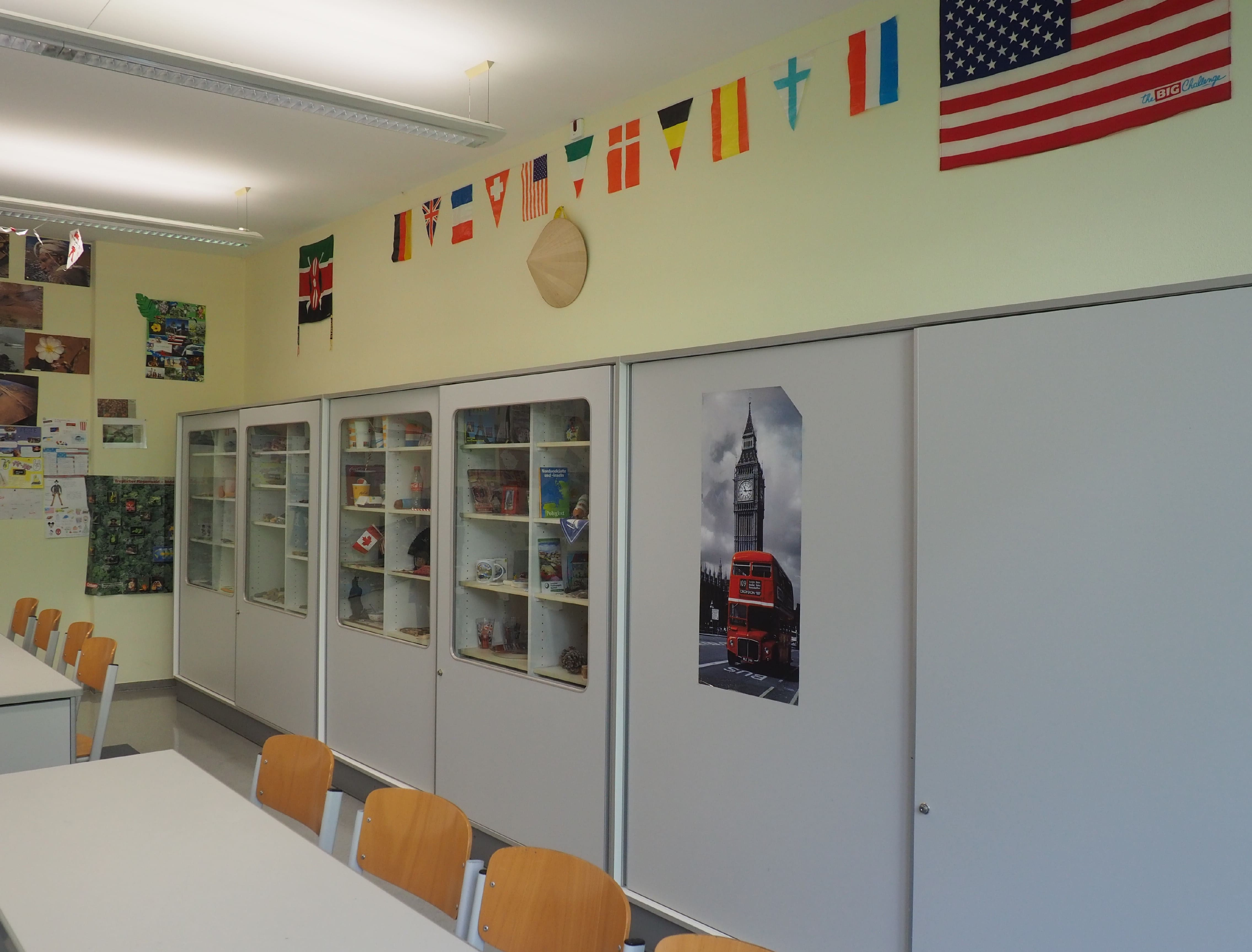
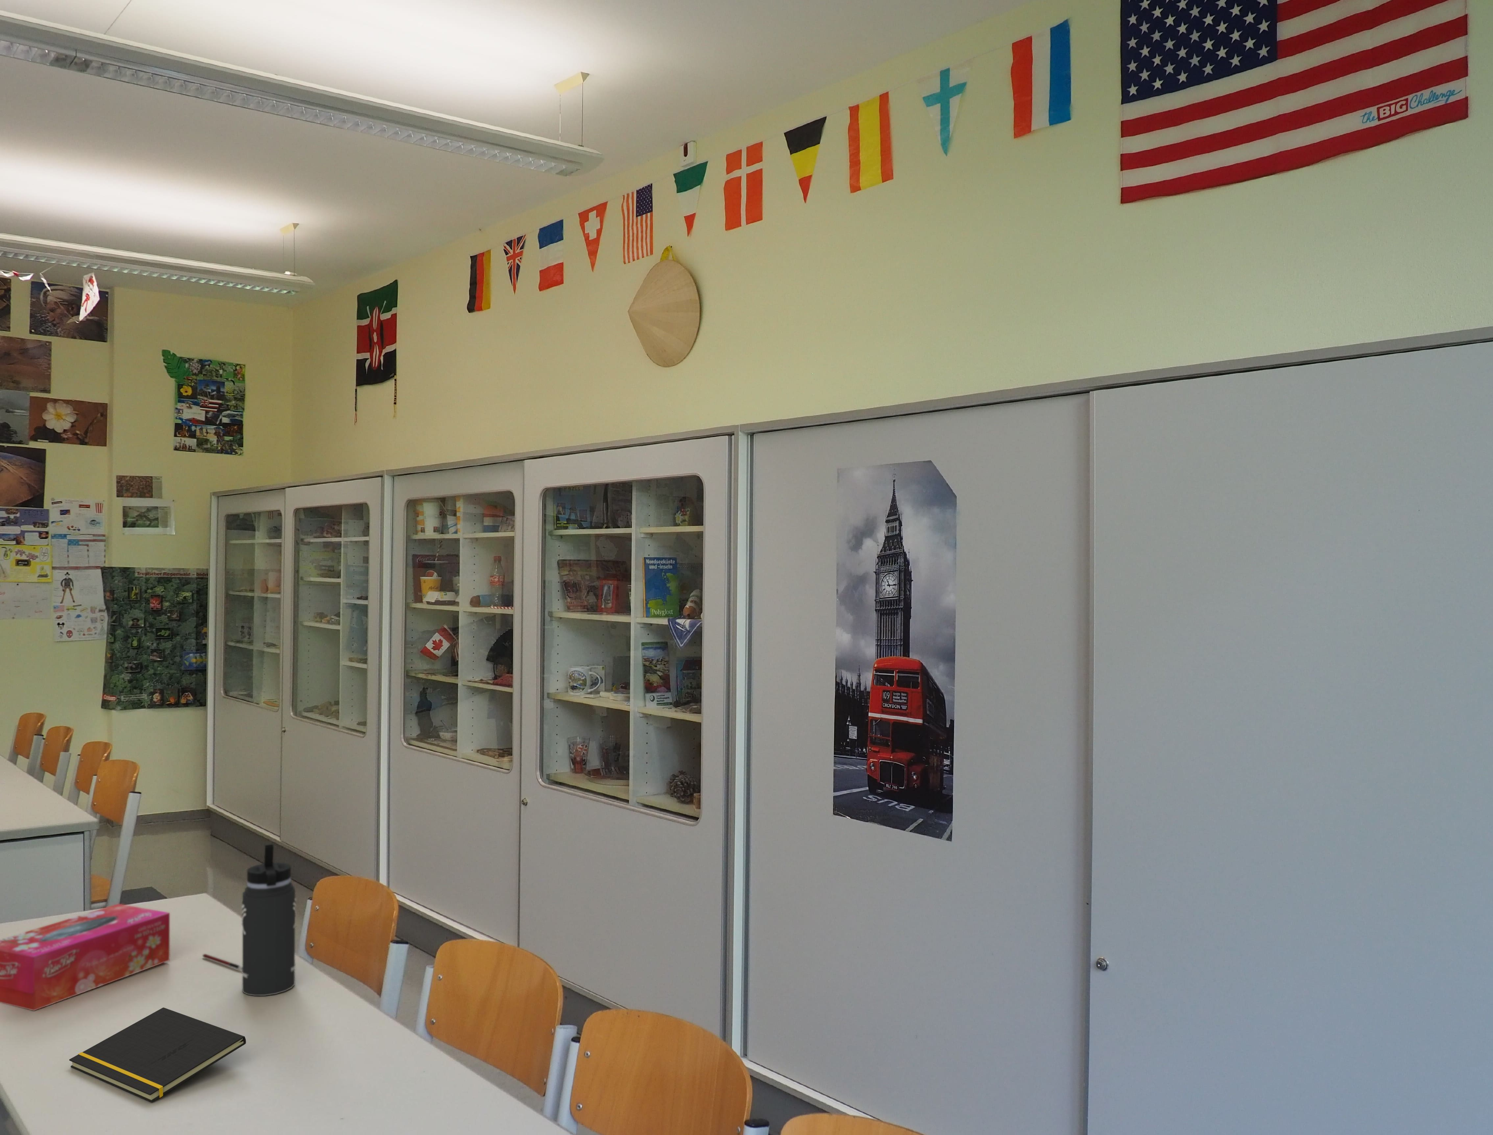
+ tissue box [0,904,171,1011]
+ thermos bottle [241,844,297,997]
+ pen [202,954,242,970]
+ notepad [69,1007,247,1103]
